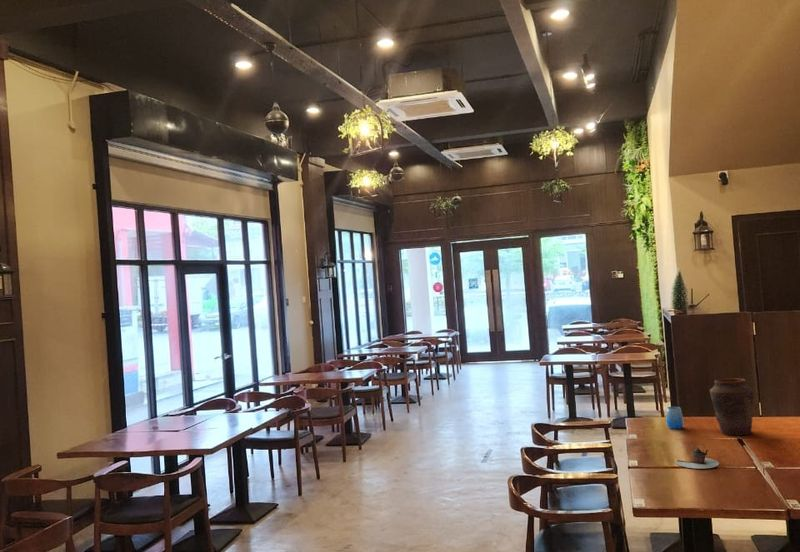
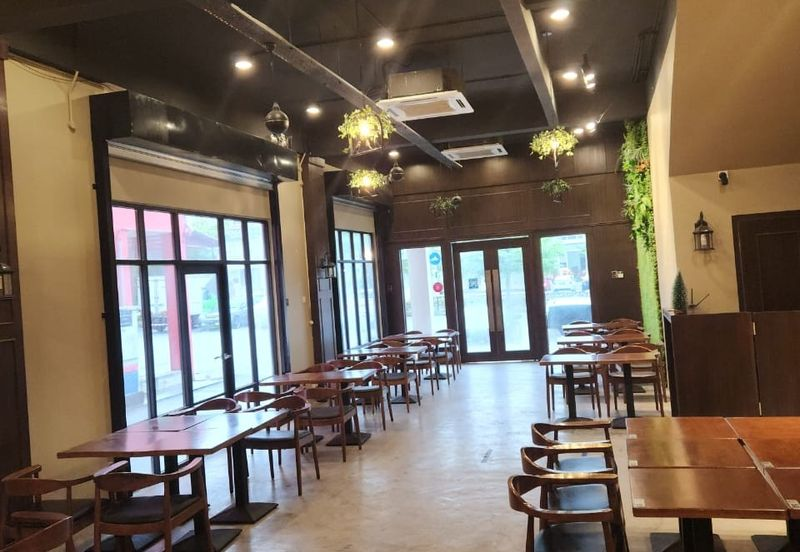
- cup [665,406,685,430]
- teapot [675,443,720,469]
- vase [709,377,754,436]
